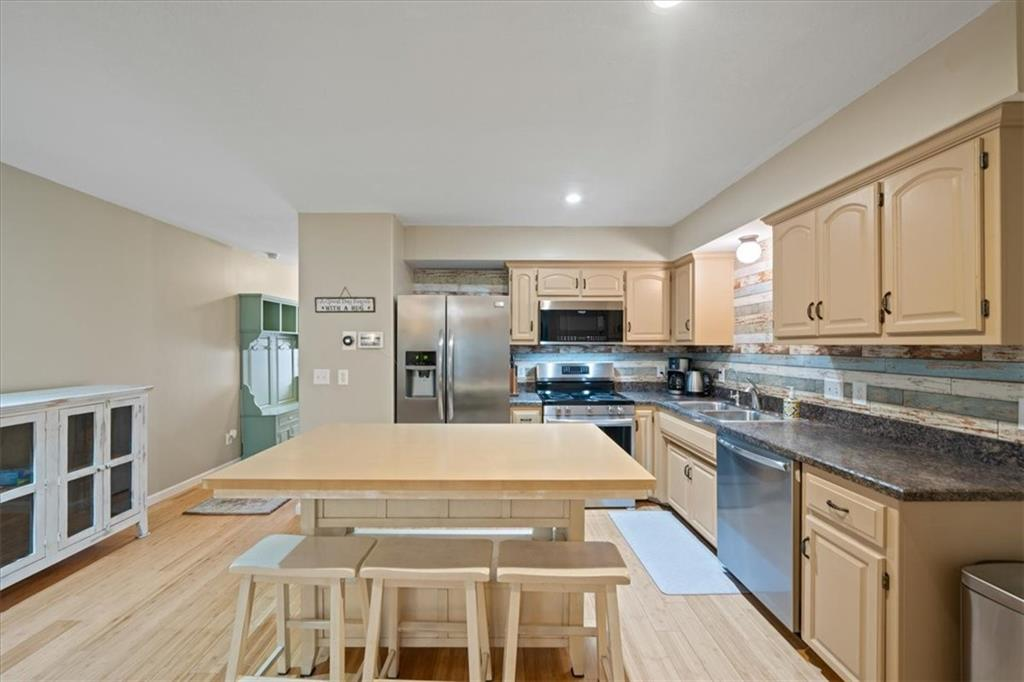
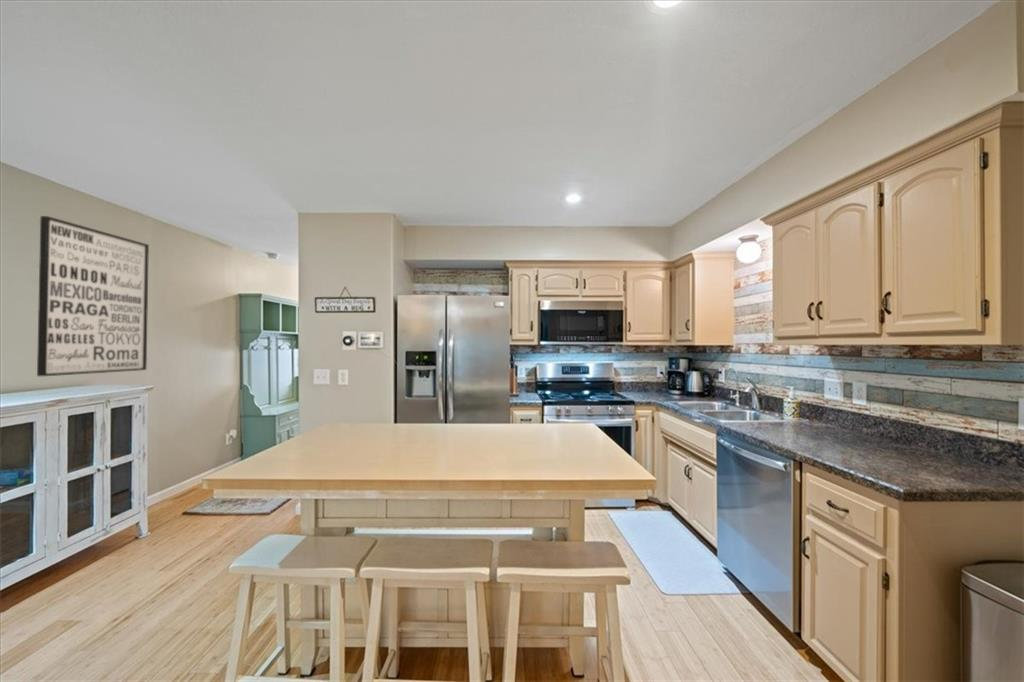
+ wall art [36,215,150,377]
